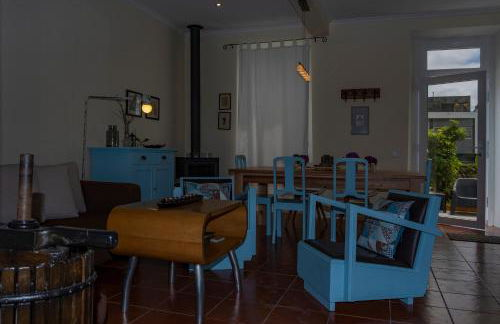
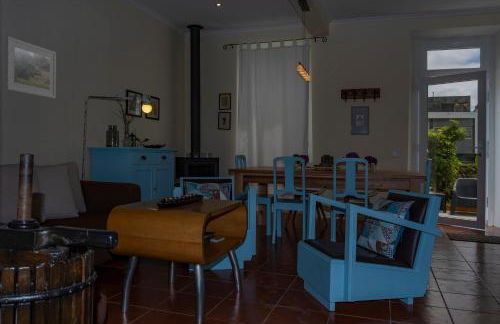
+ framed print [5,35,57,100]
